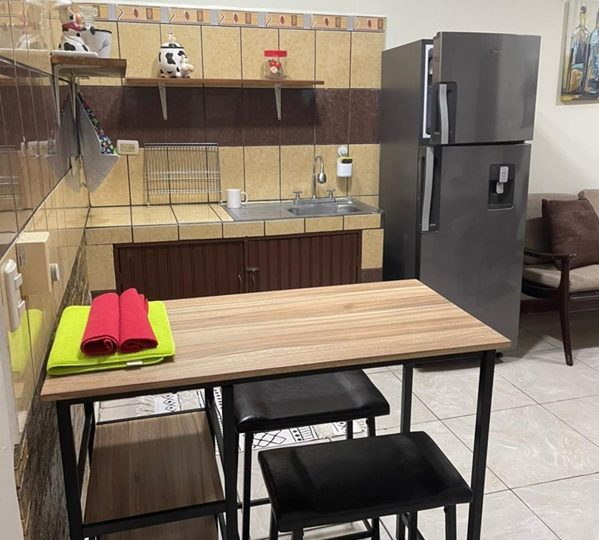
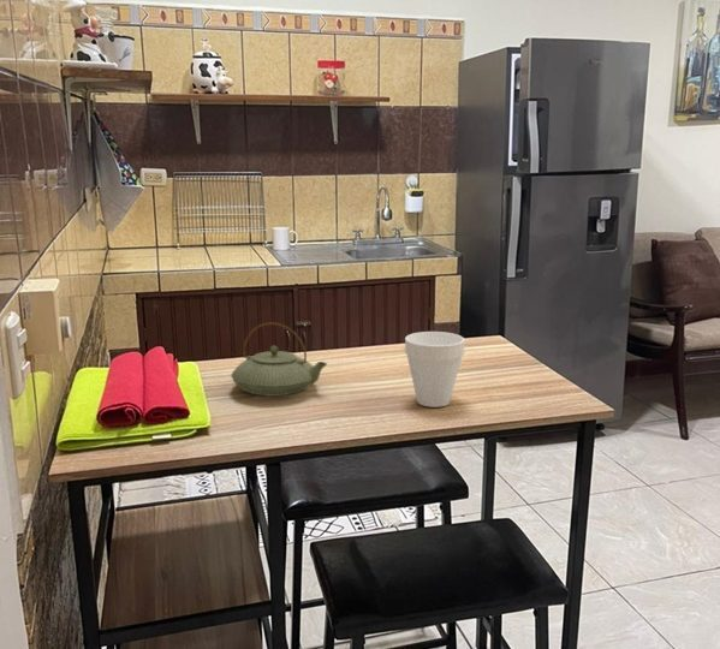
+ cup [404,331,466,409]
+ teapot [230,321,328,398]
